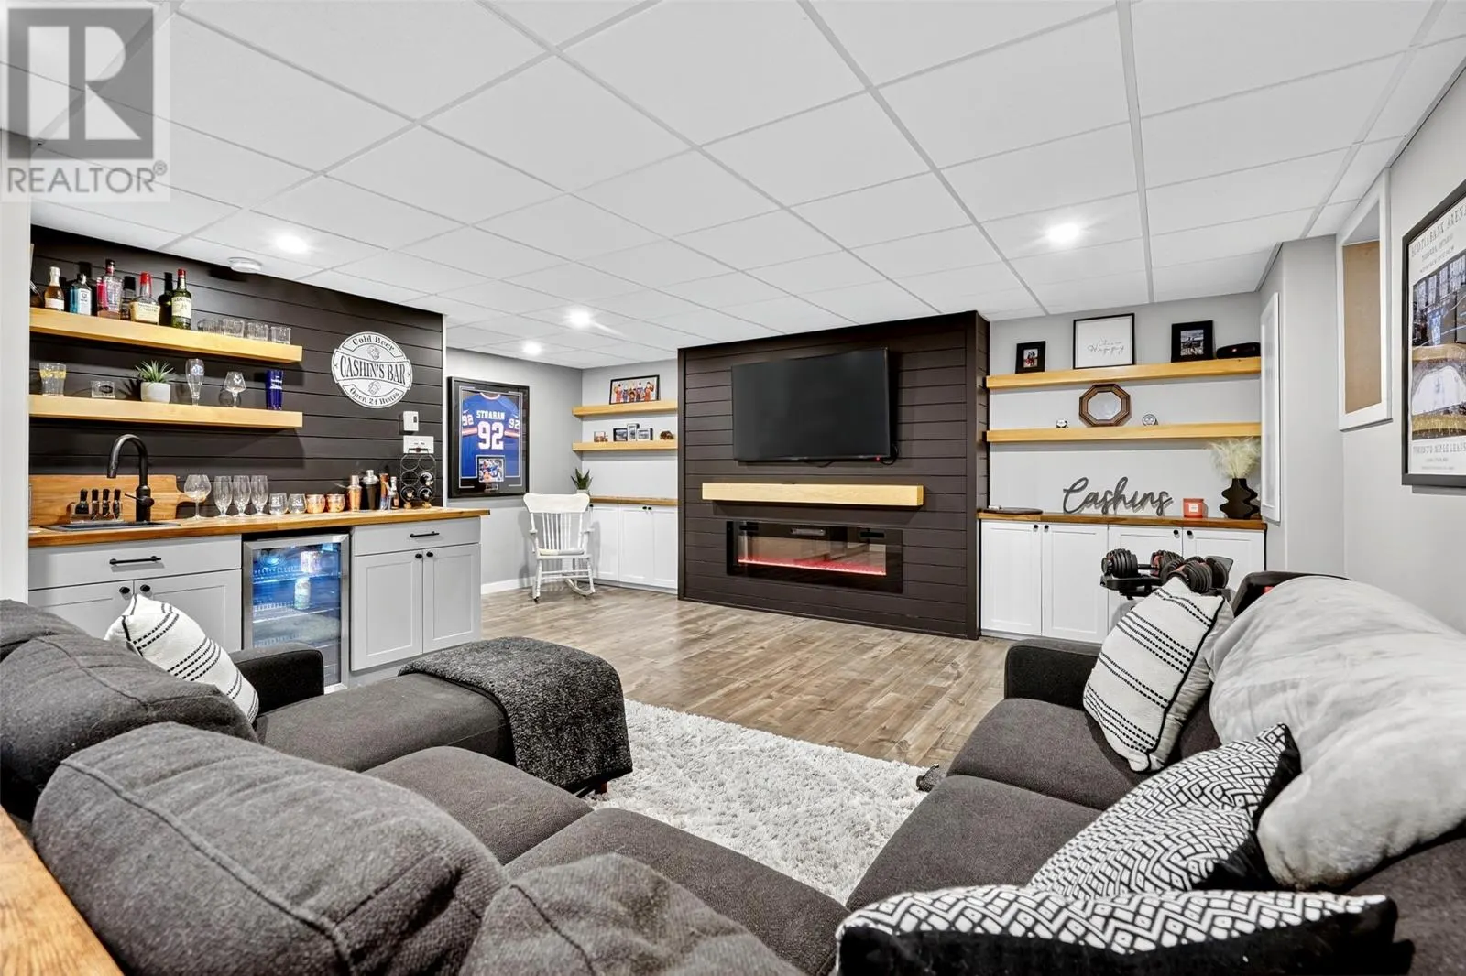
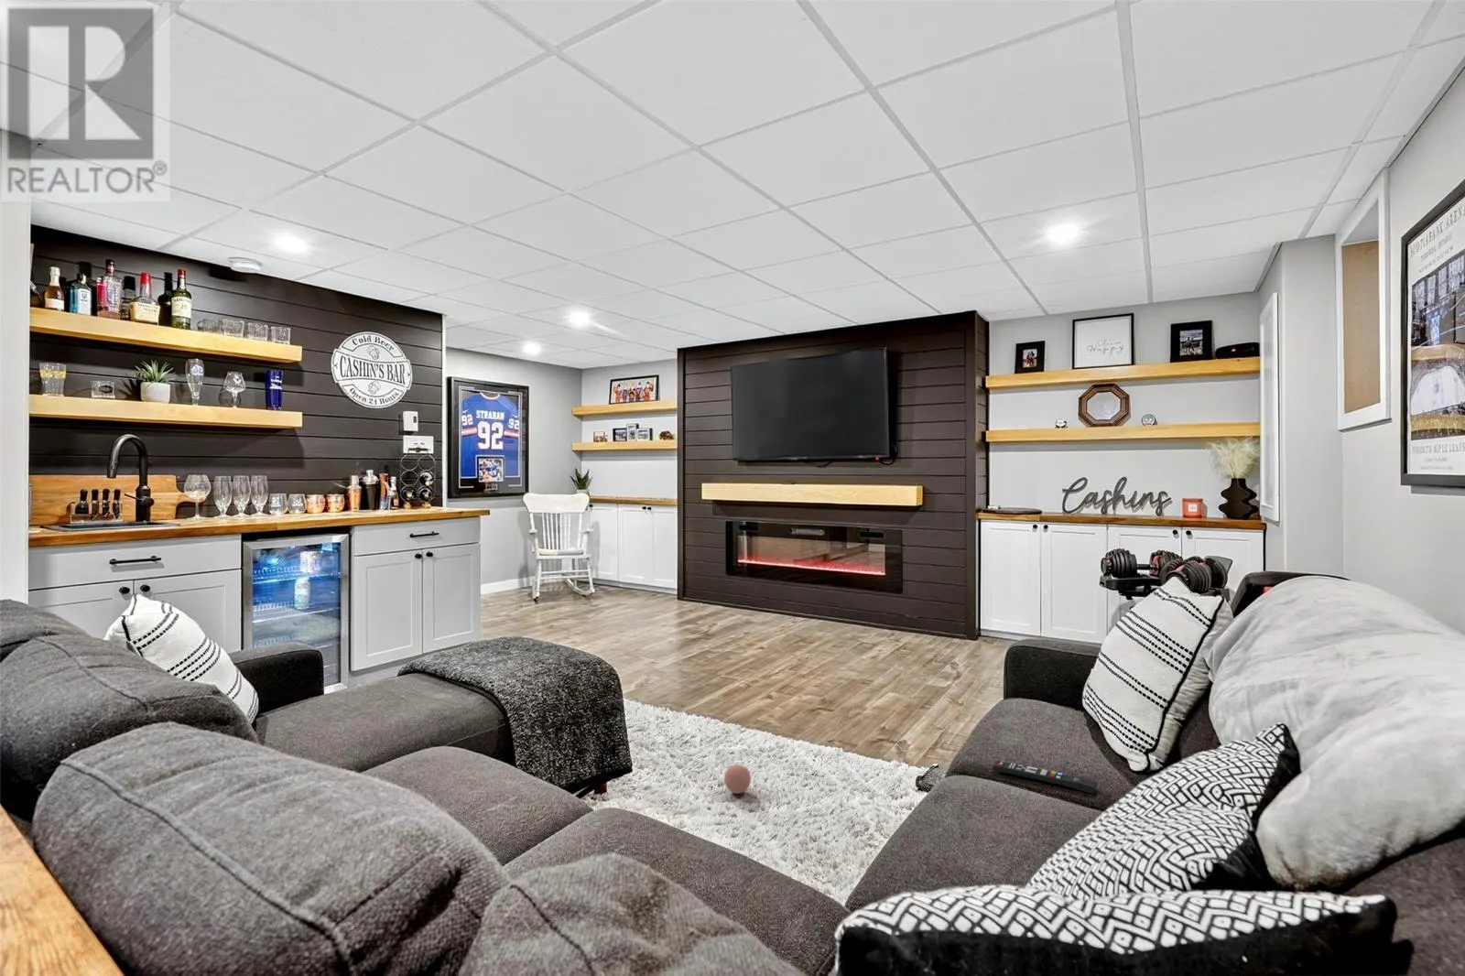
+ remote control [991,760,1099,795]
+ ball [723,764,752,795]
